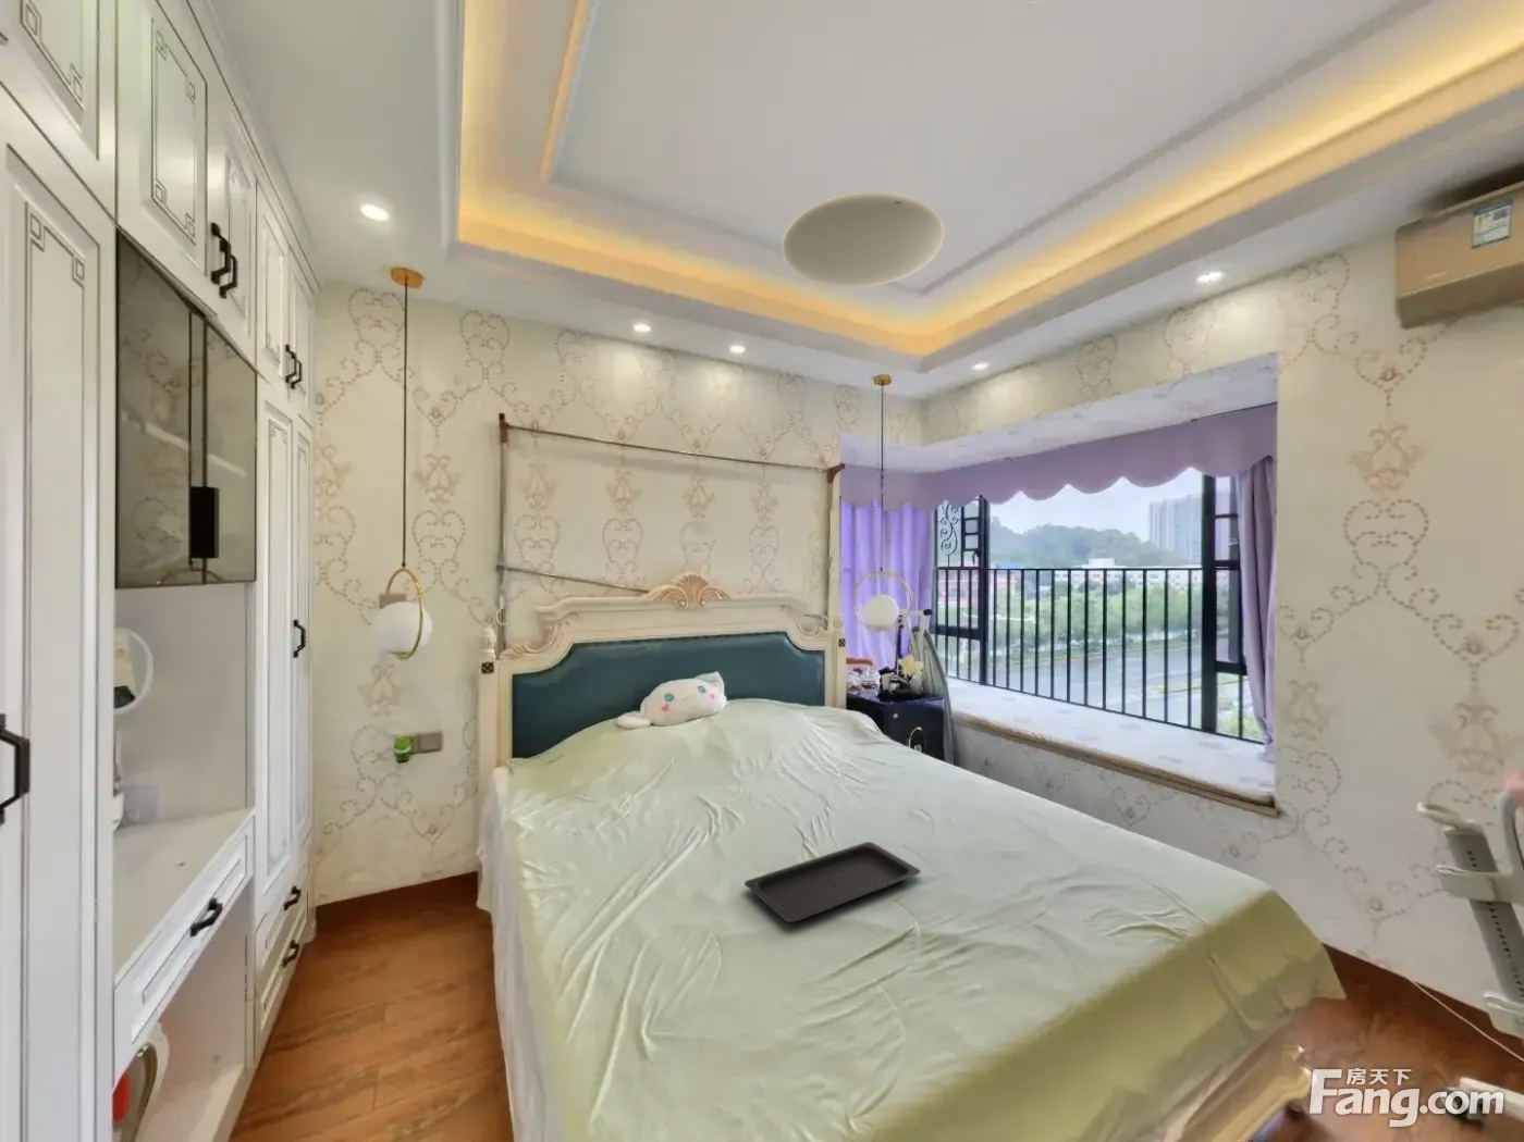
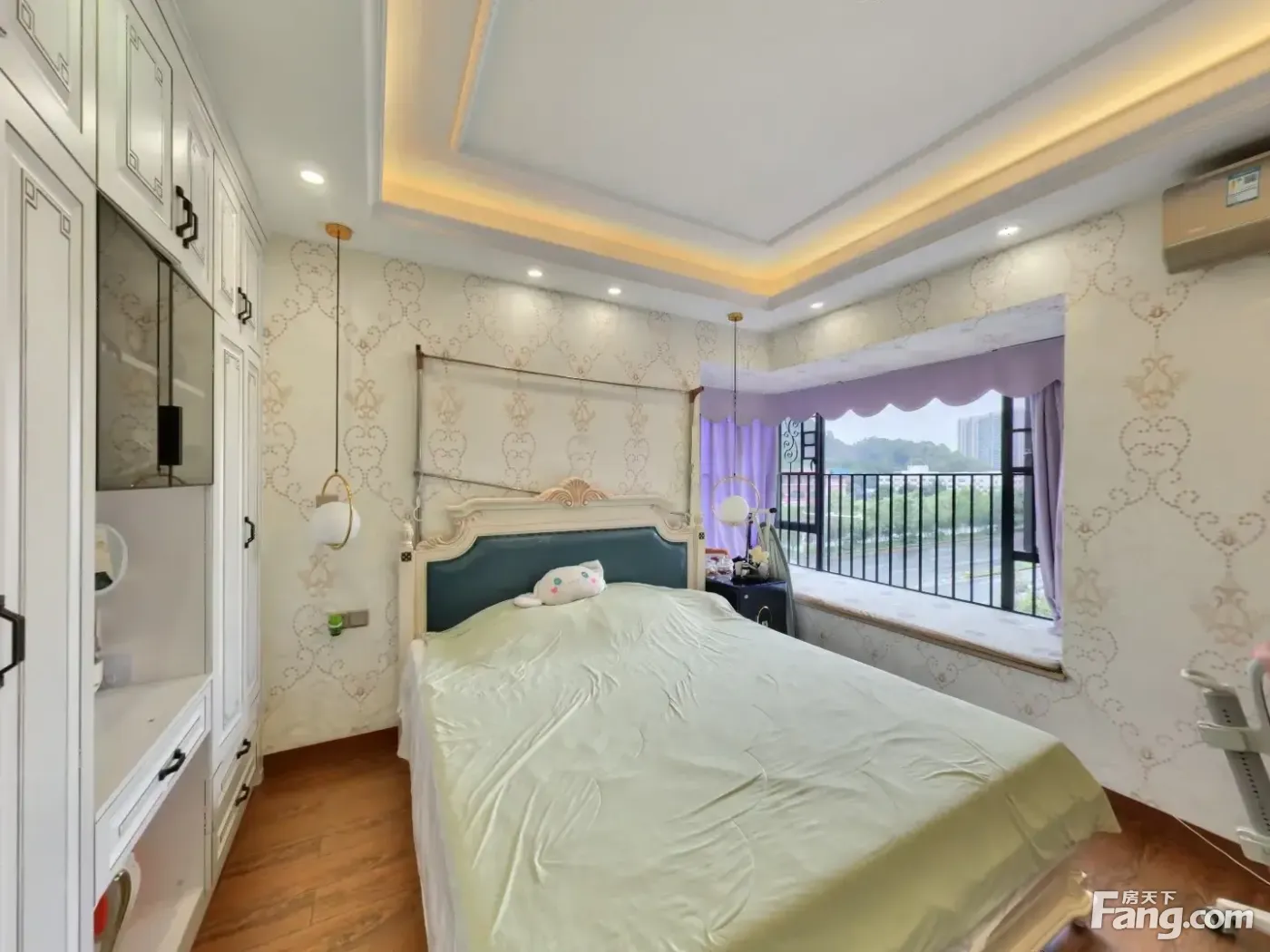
- ceiling light [780,191,946,289]
- serving tray [744,841,922,924]
